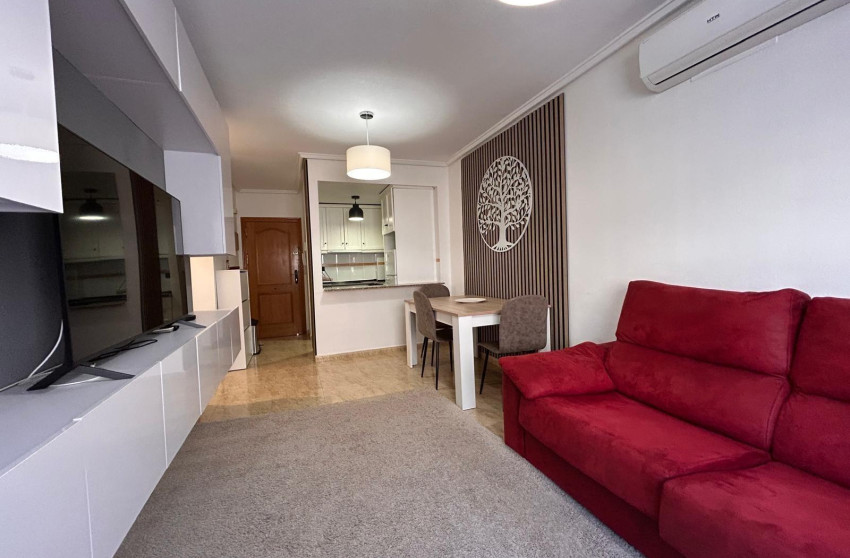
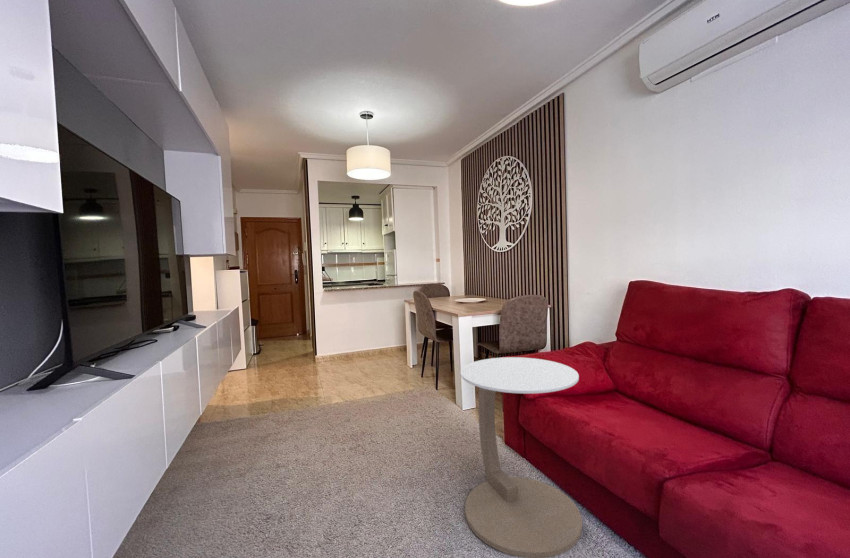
+ side table [459,356,583,558]
